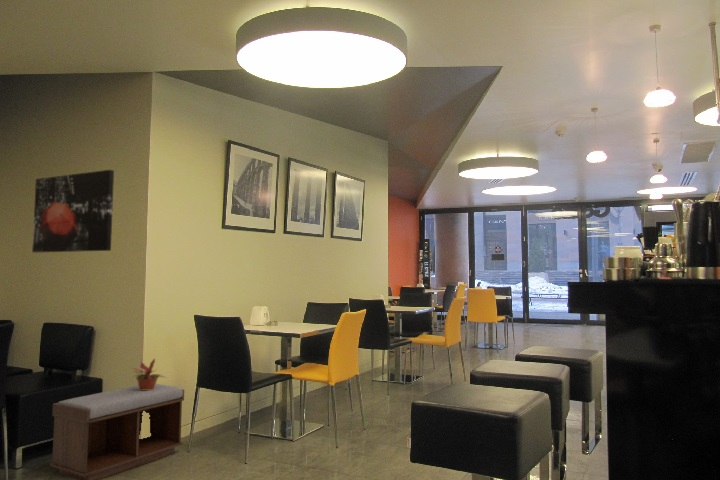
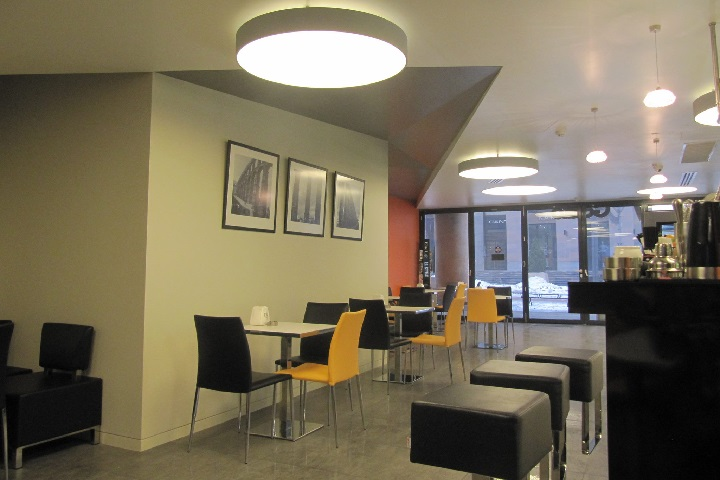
- potted plant [131,357,168,390]
- bench [49,383,185,480]
- wall art [31,169,115,253]
